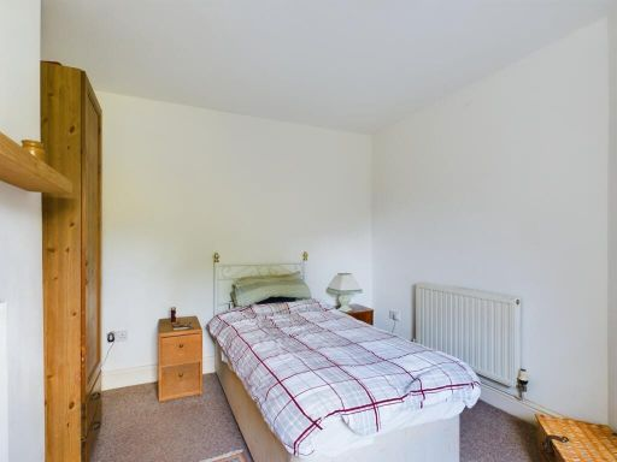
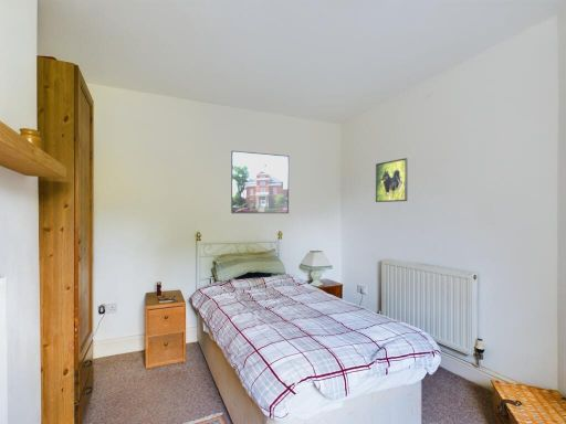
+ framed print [375,157,409,203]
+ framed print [230,149,290,214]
